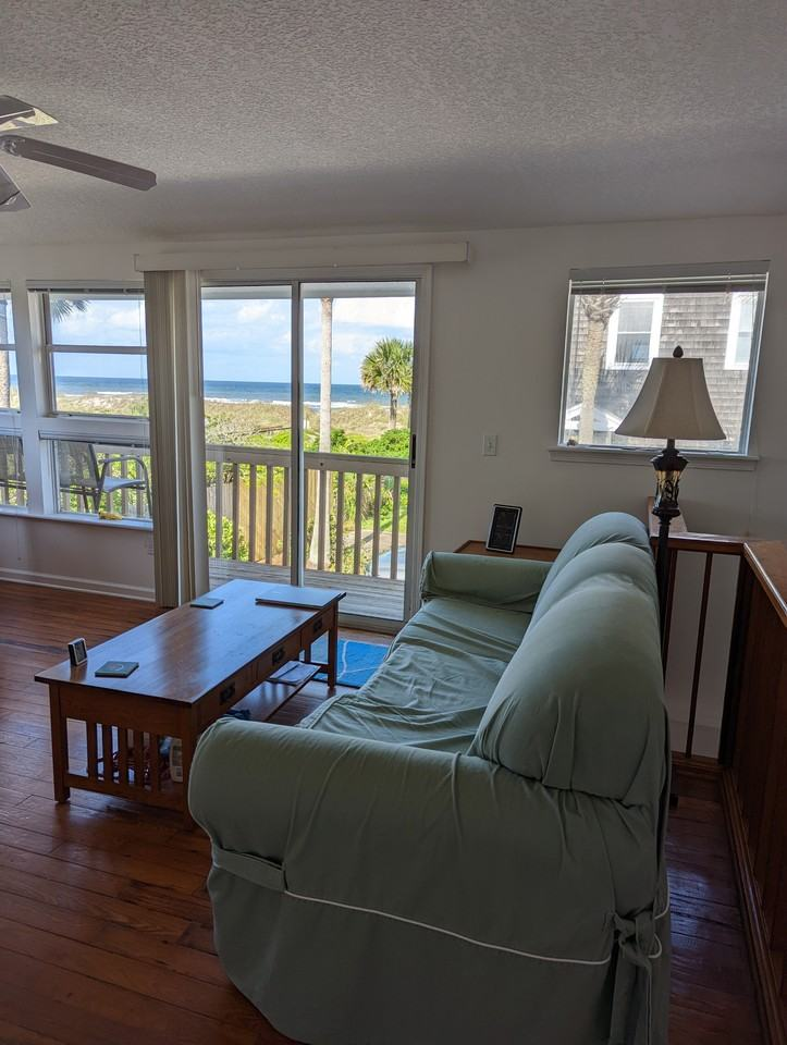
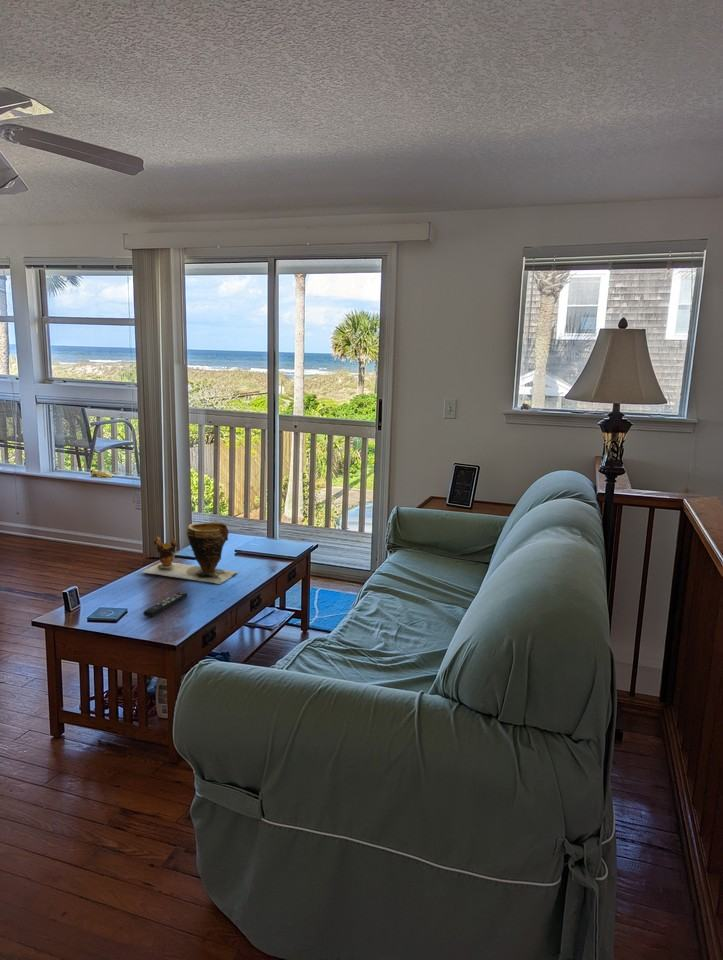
+ remote control [142,591,189,618]
+ clay pot [140,521,240,585]
